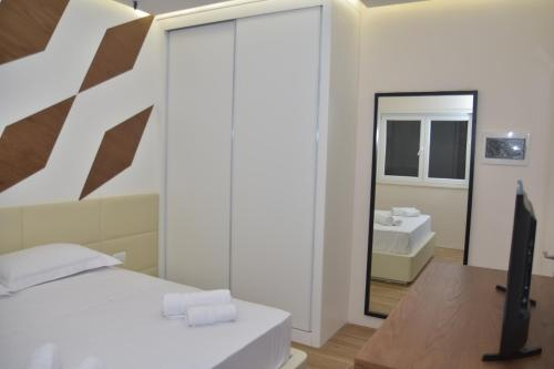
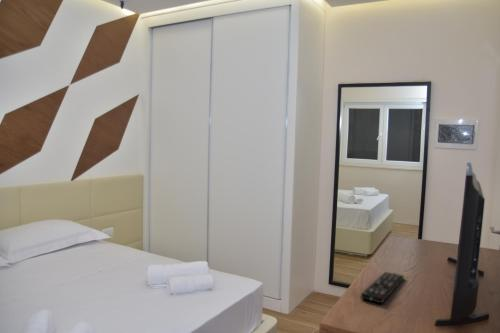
+ remote control [360,271,405,304]
